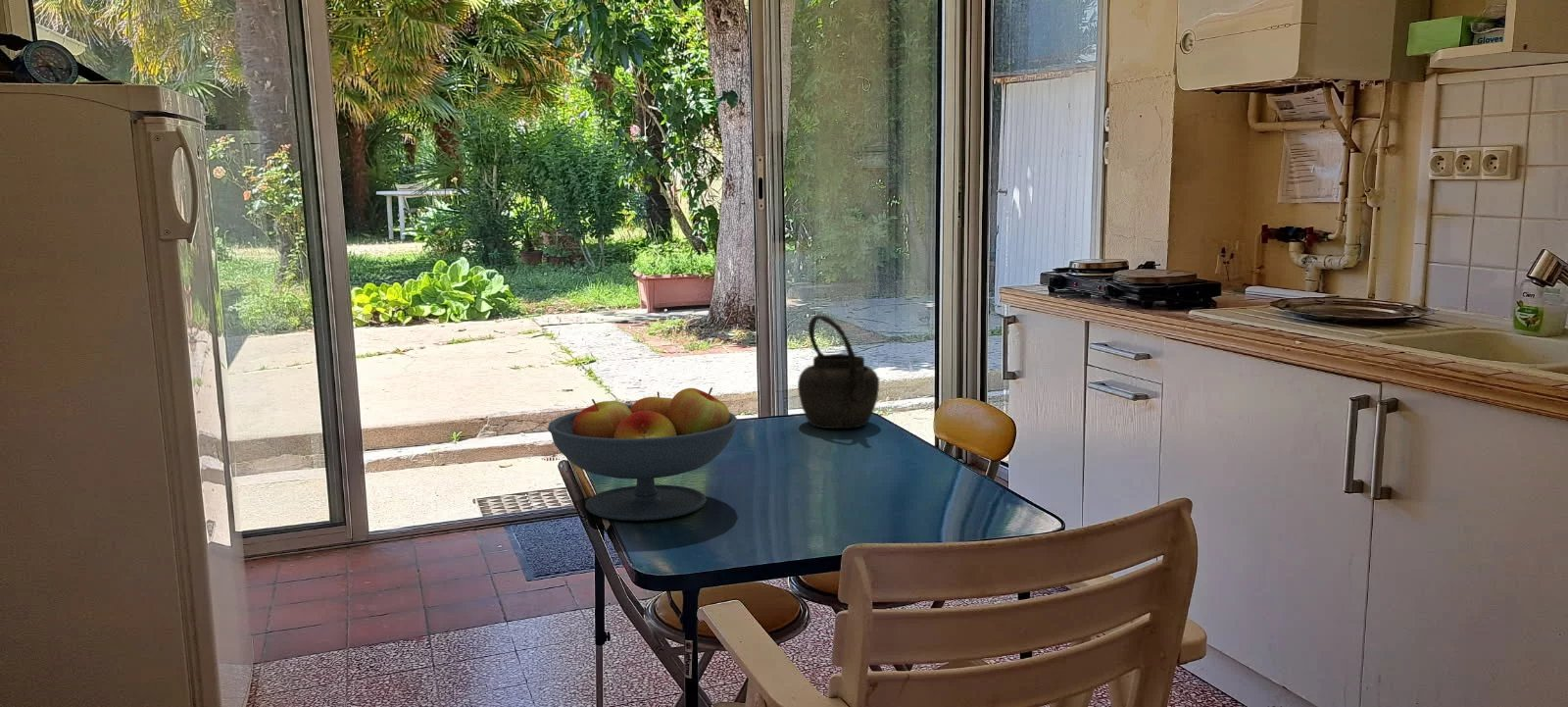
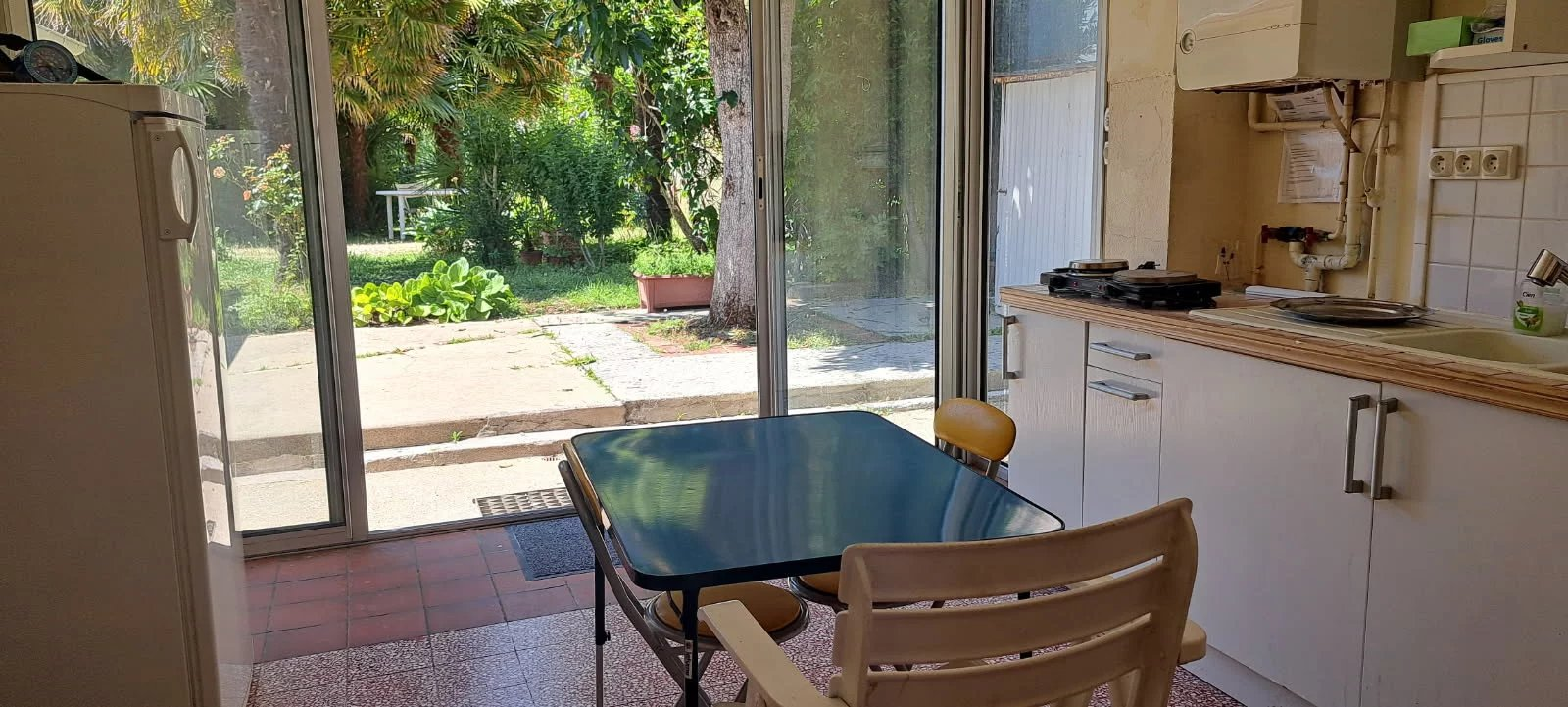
- fruit bowl [547,386,739,522]
- kettle [797,314,880,429]
